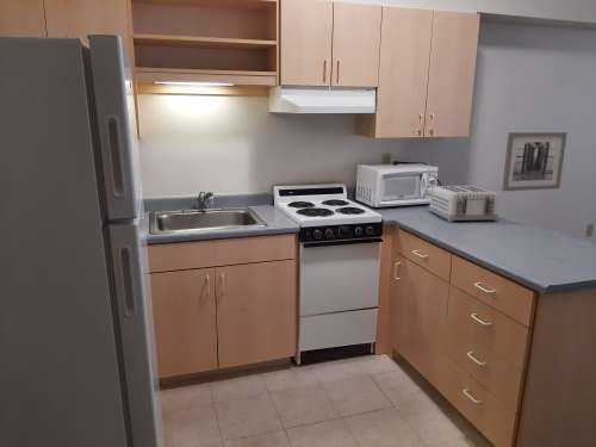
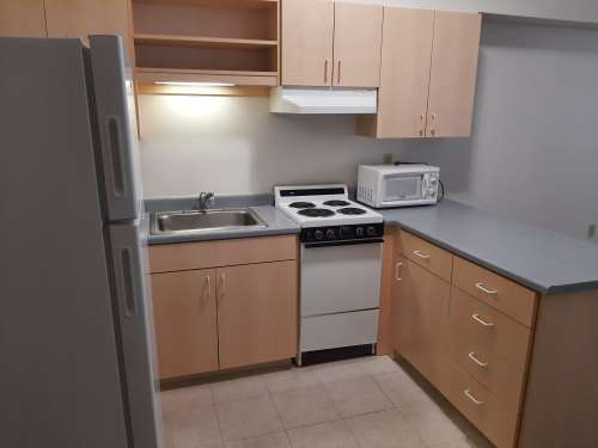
- toaster [427,185,499,223]
- wall art [501,131,569,192]
